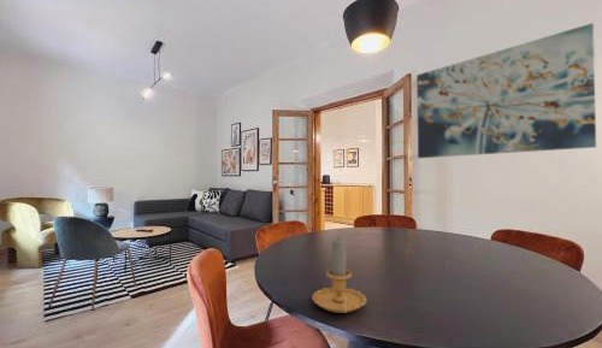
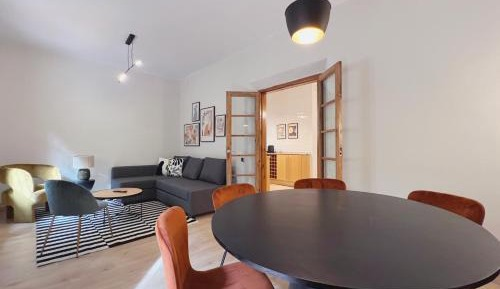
- candle [311,236,367,314]
- wall art [415,22,597,159]
